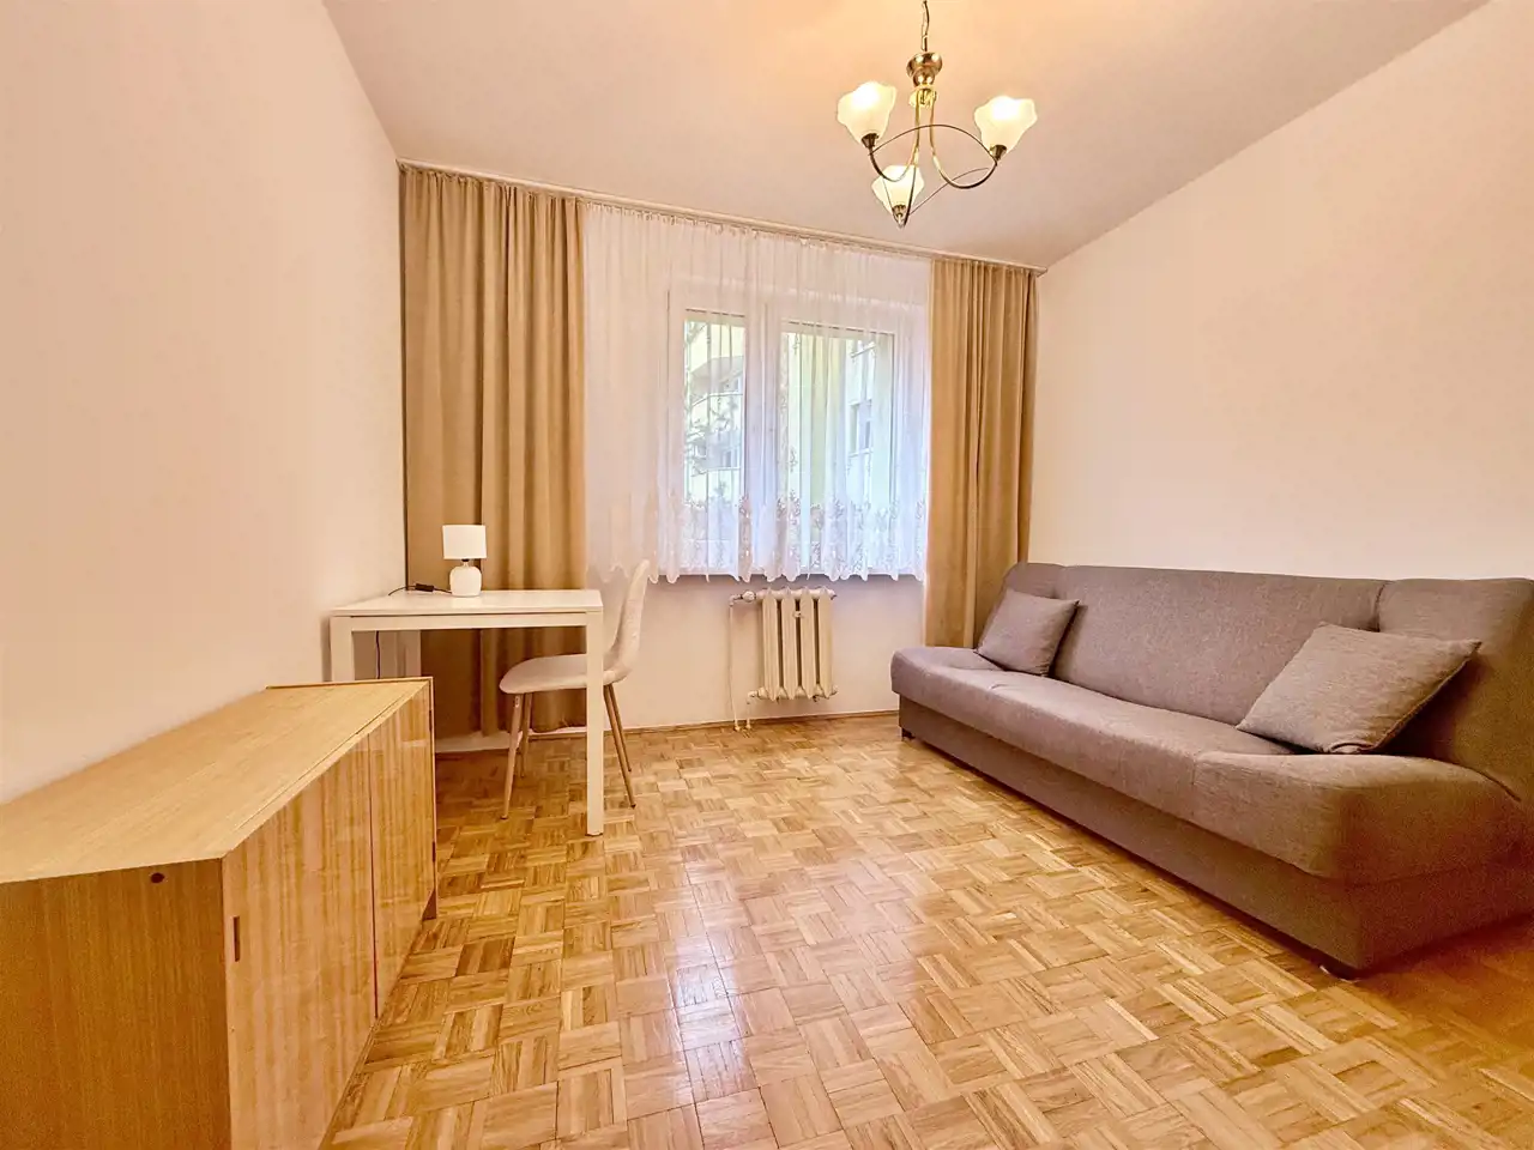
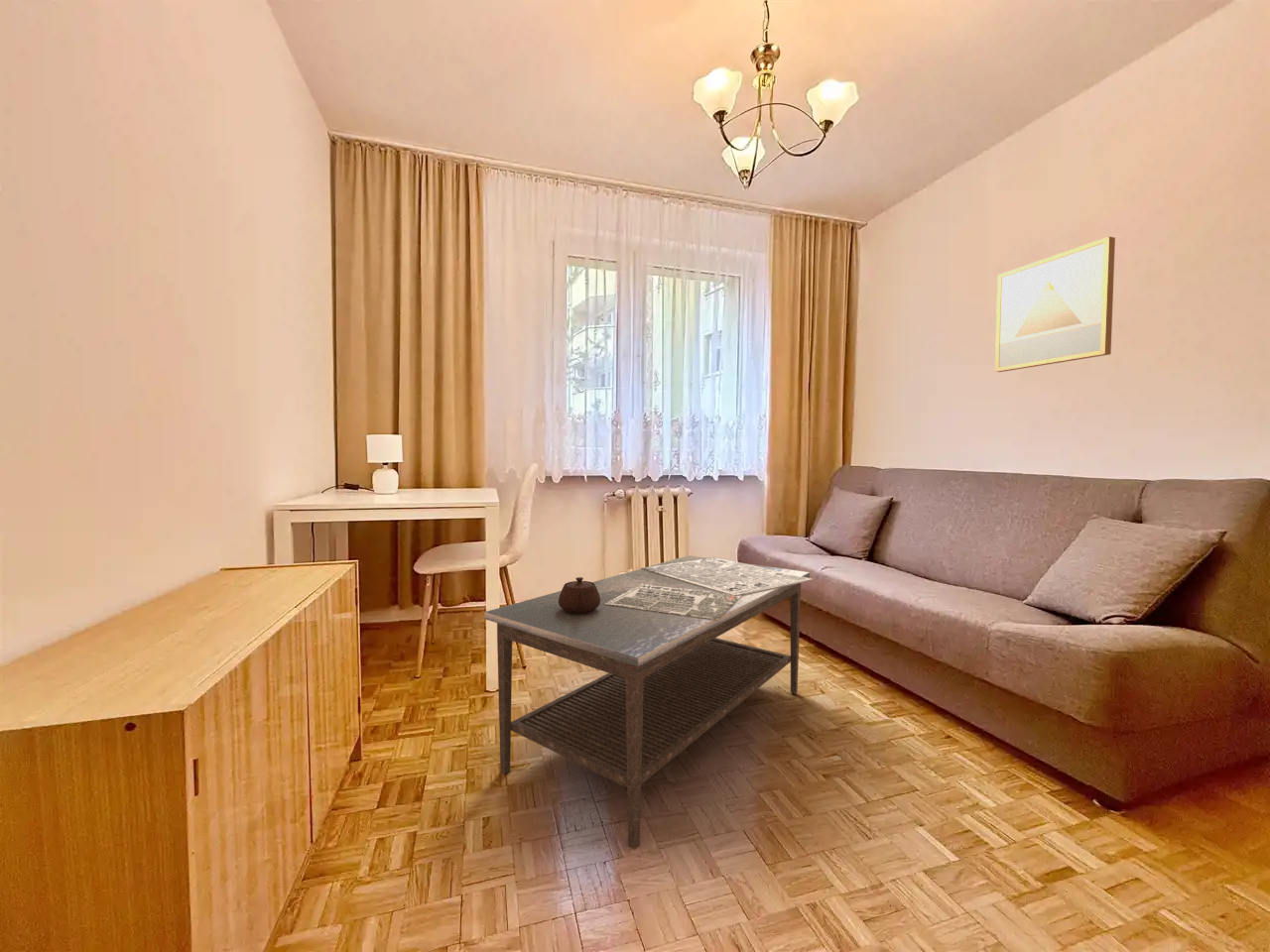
+ coffee table [483,554,814,851]
+ wall art [994,236,1116,373]
